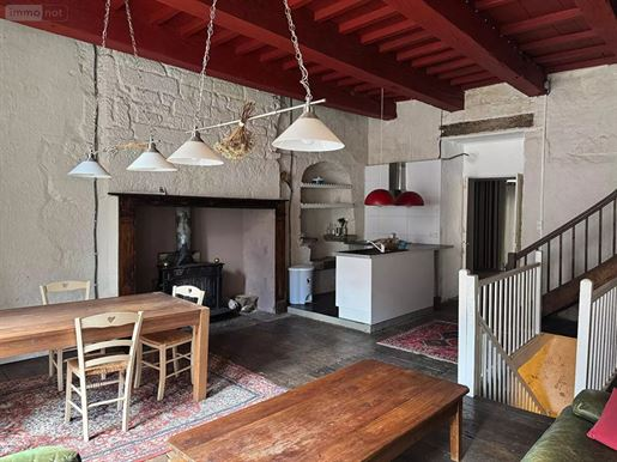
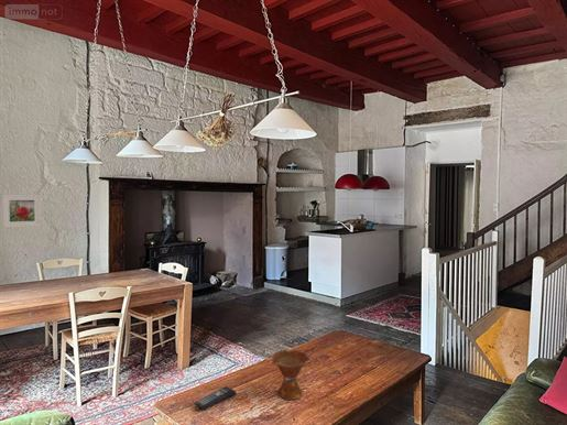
+ bowl [271,349,310,401]
+ remote control [194,385,238,411]
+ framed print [1,194,42,229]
